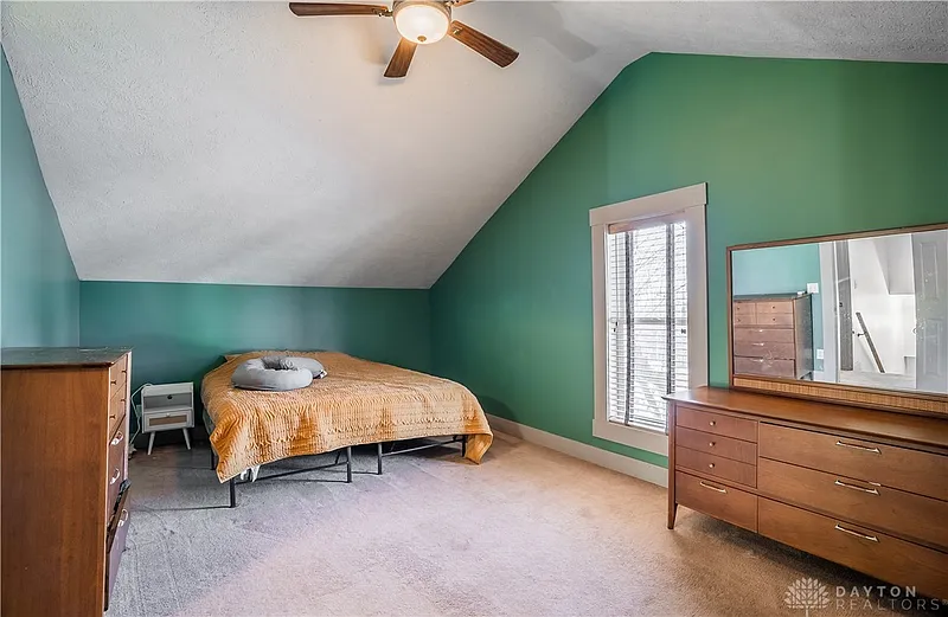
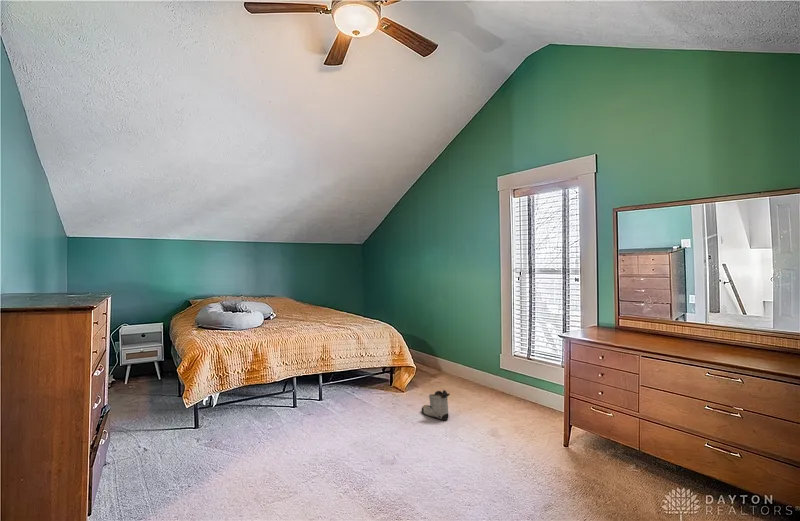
+ shoe [420,389,451,421]
